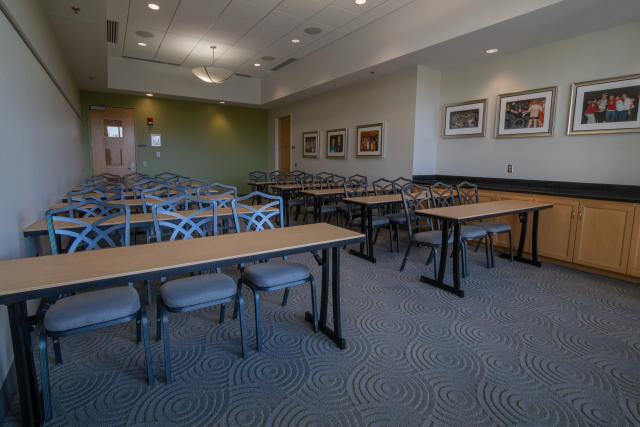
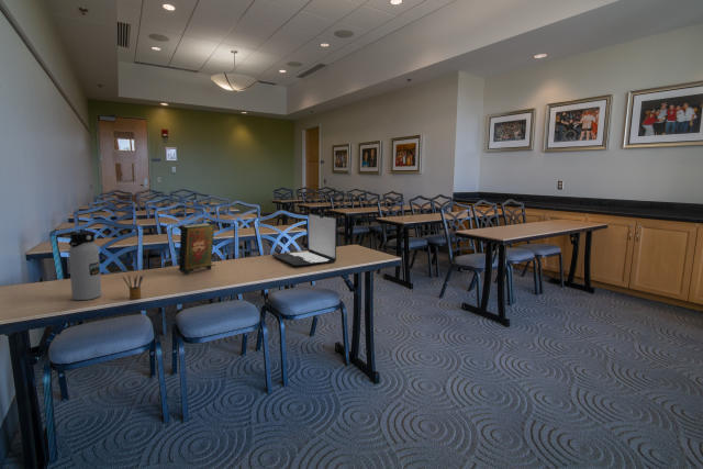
+ book [176,222,216,276]
+ pencil box [121,273,145,300]
+ laptop [271,212,337,267]
+ water bottle [67,231,102,301]
